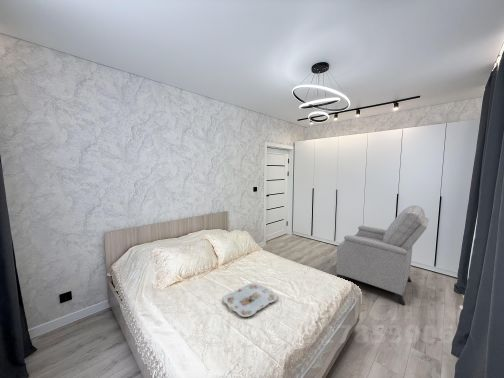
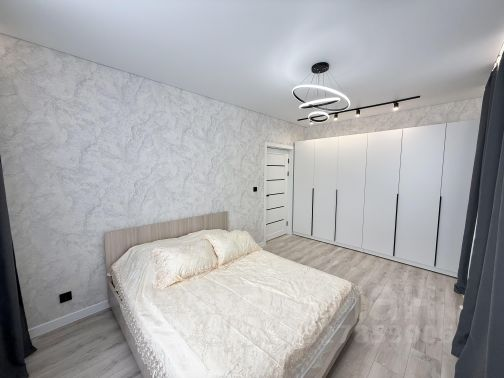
- chair [335,205,430,306]
- serving tray [222,282,278,318]
